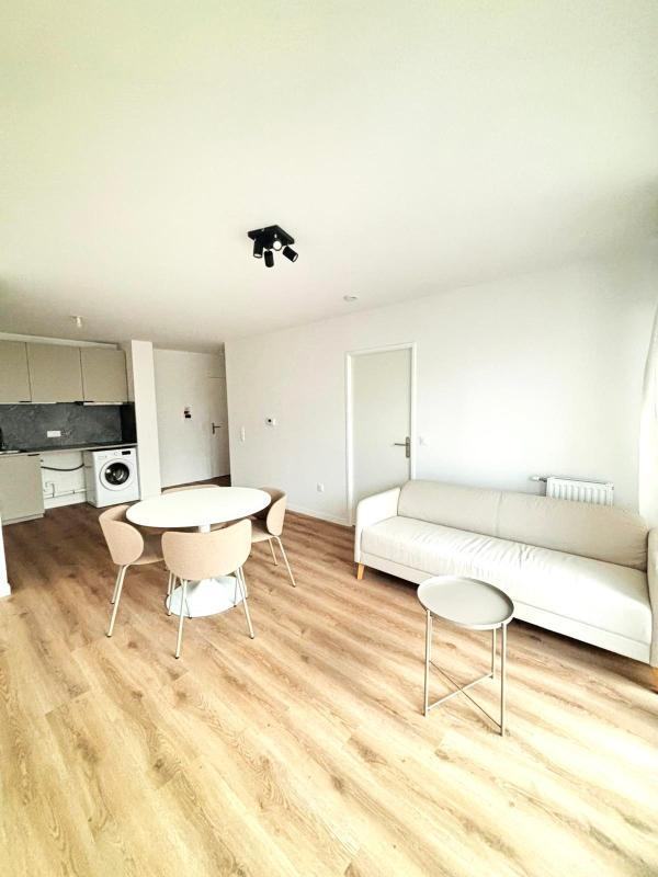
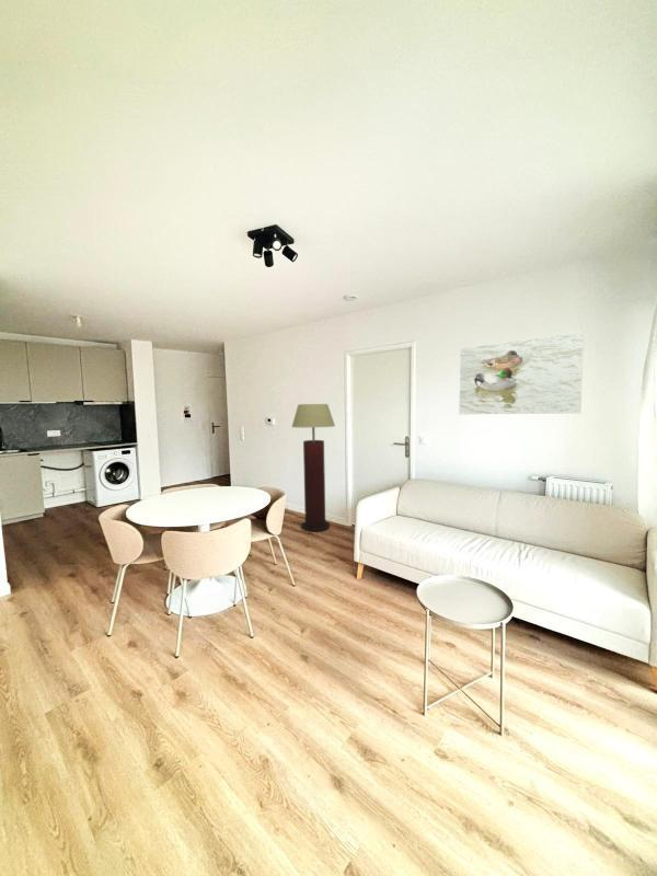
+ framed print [458,331,585,416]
+ floor lamp [291,403,336,532]
